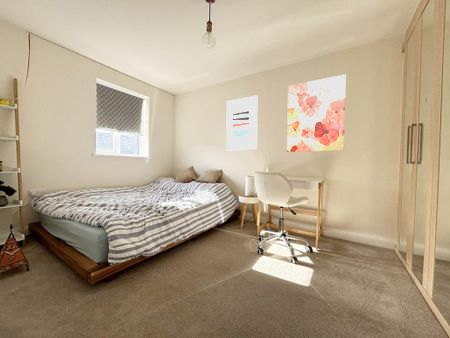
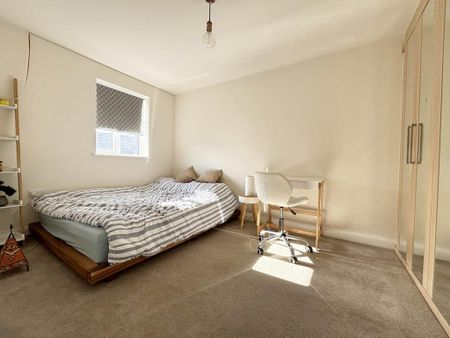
- wall art [286,73,347,153]
- wall art [225,94,259,151]
